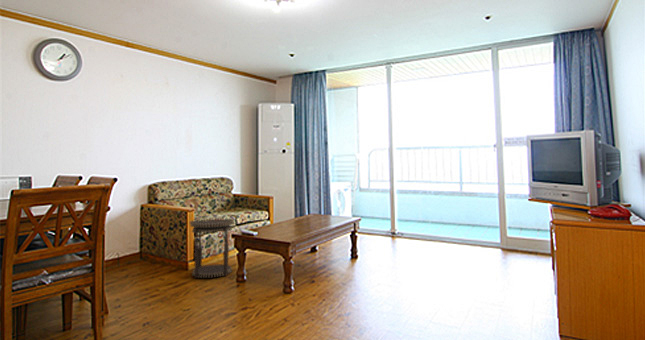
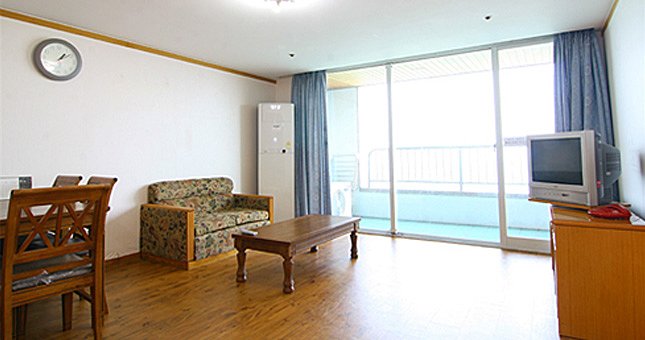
- side table [188,218,235,279]
